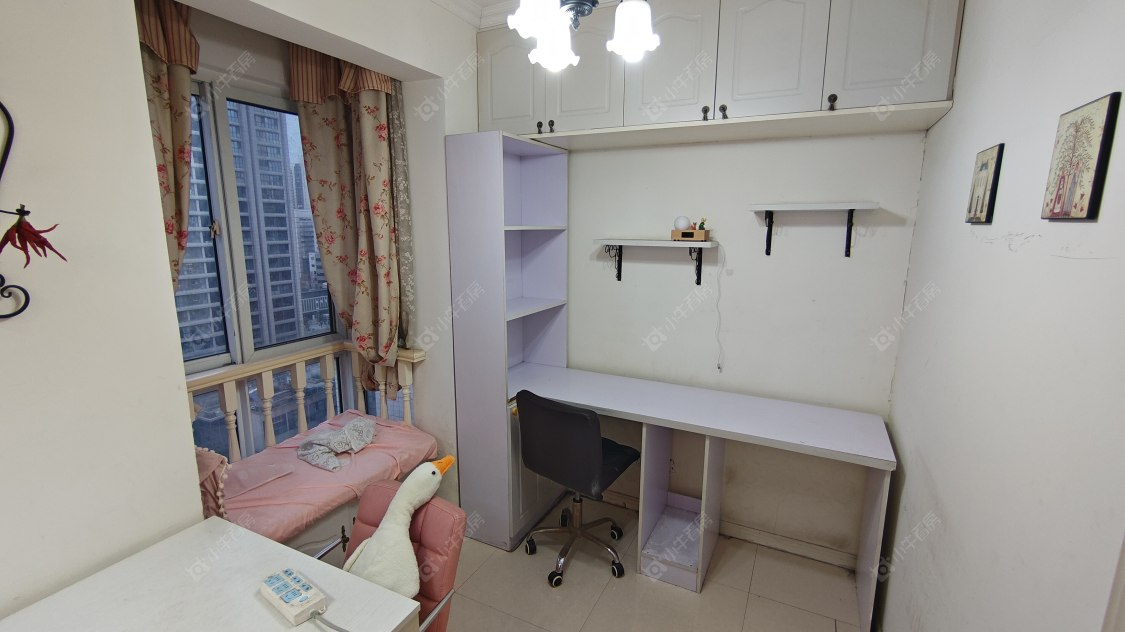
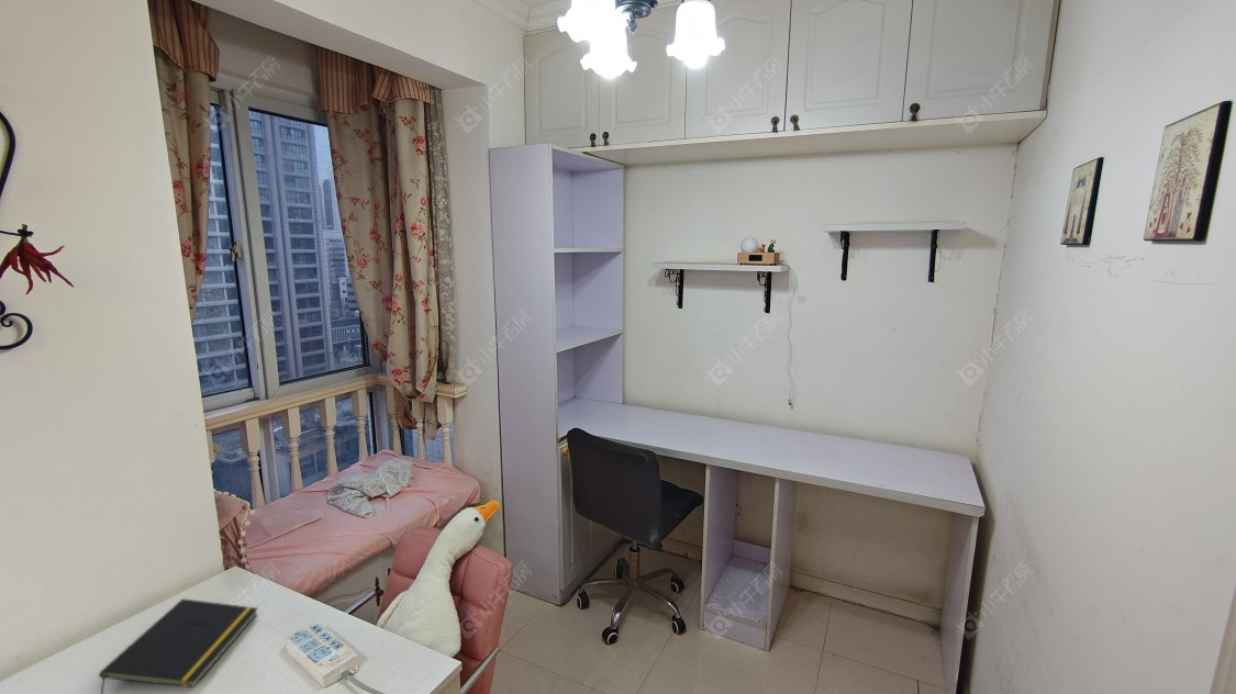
+ notepad [98,597,259,694]
